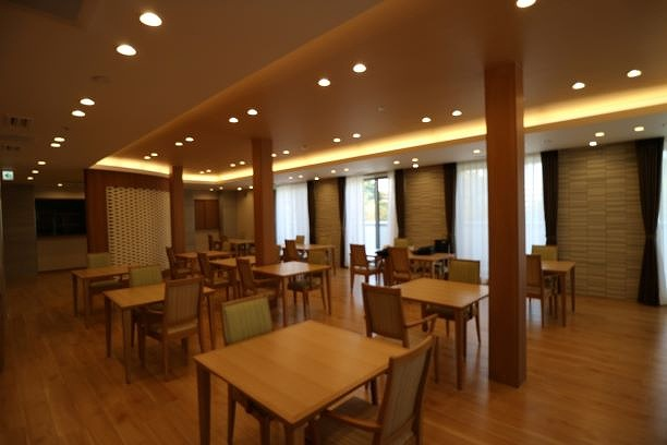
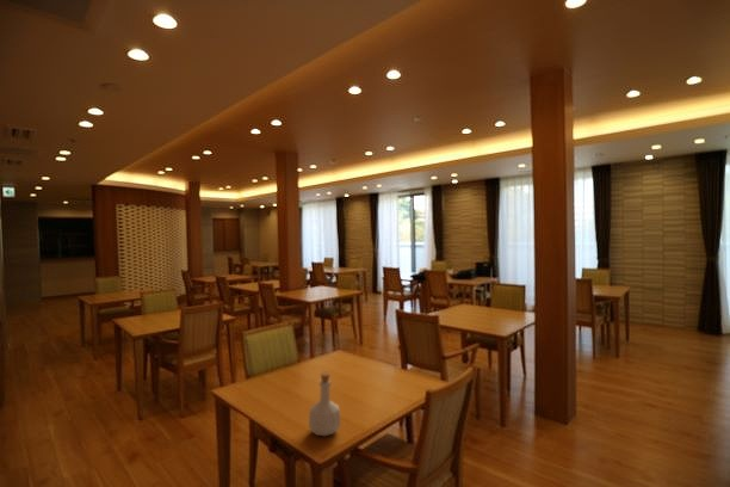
+ bottle [308,371,341,437]
